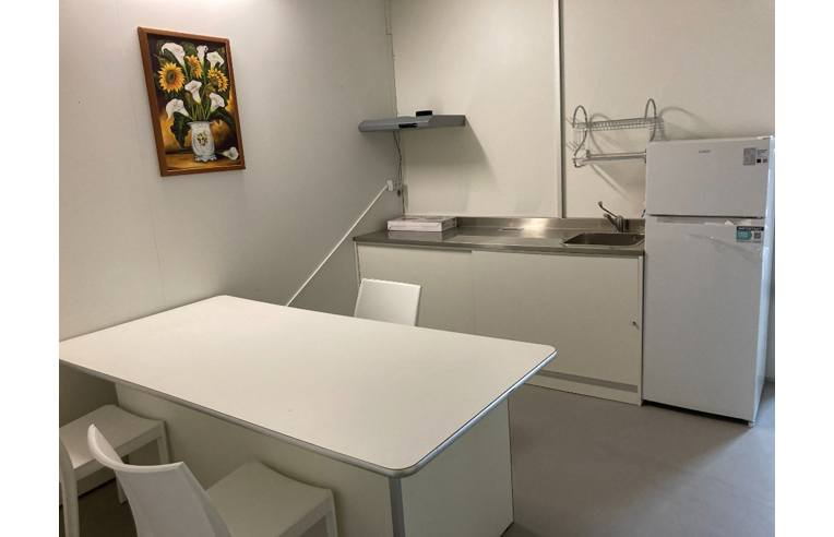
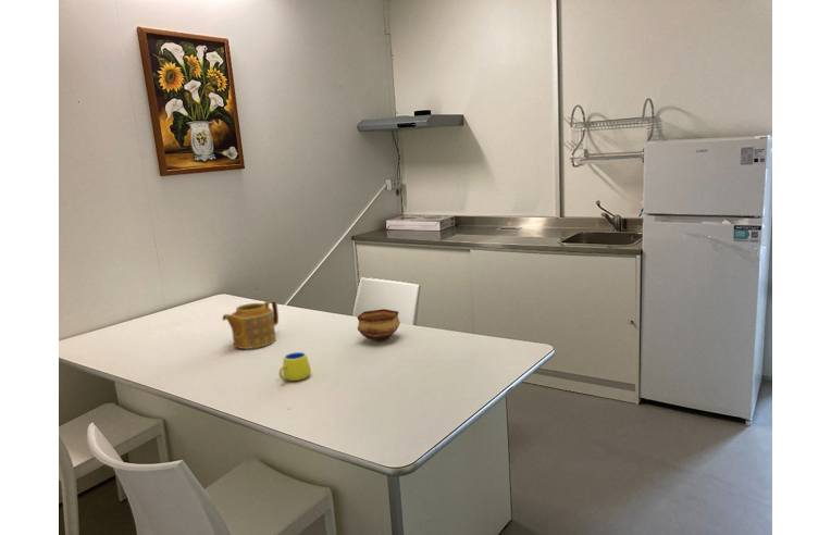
+ bowl [357,308,401,343]
+ teapot [221,299,280,350]
+ mug [274,351,312,382]
